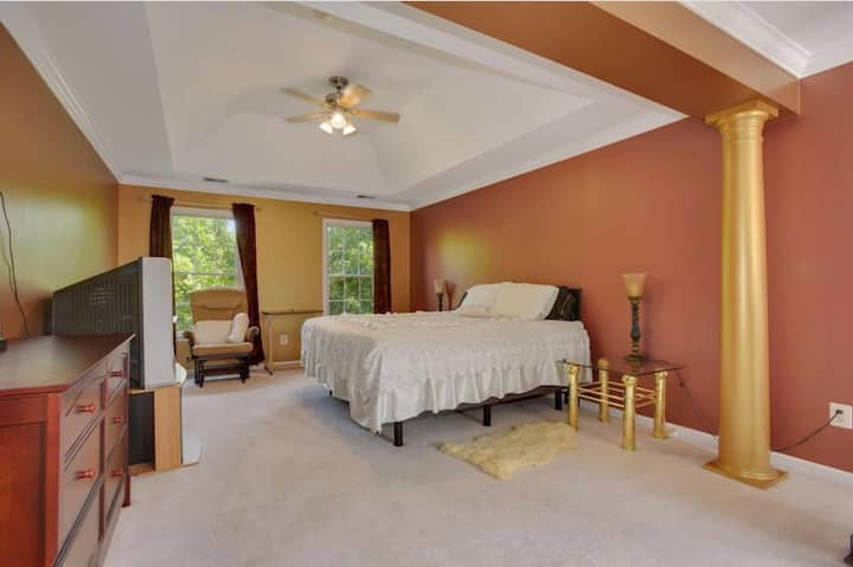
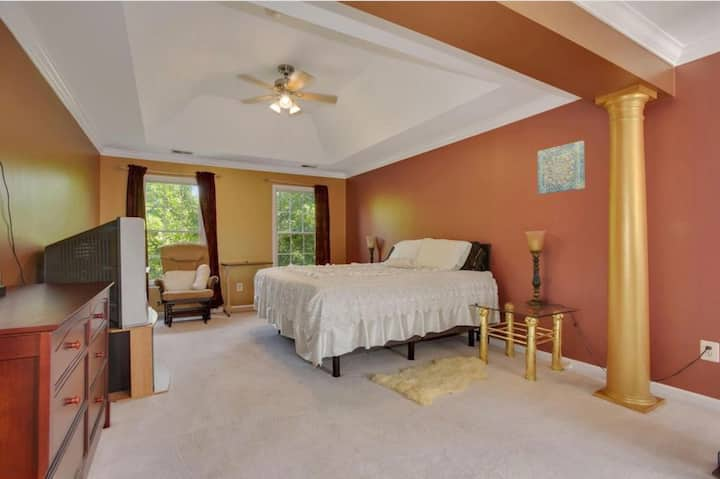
+ wall art [537,140,586,195]
